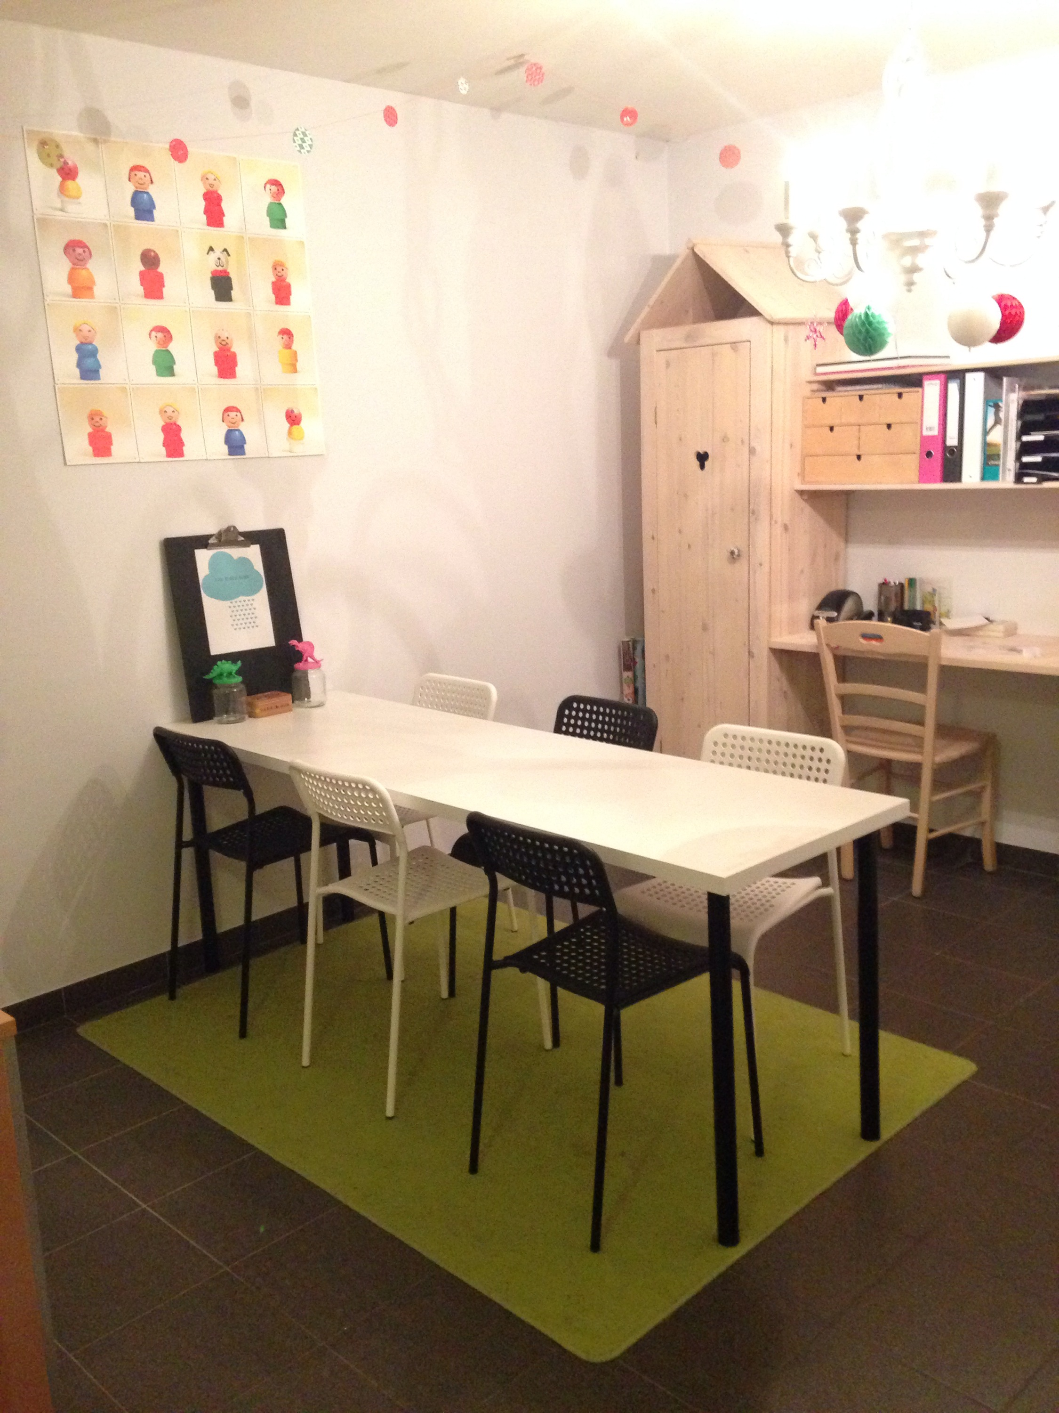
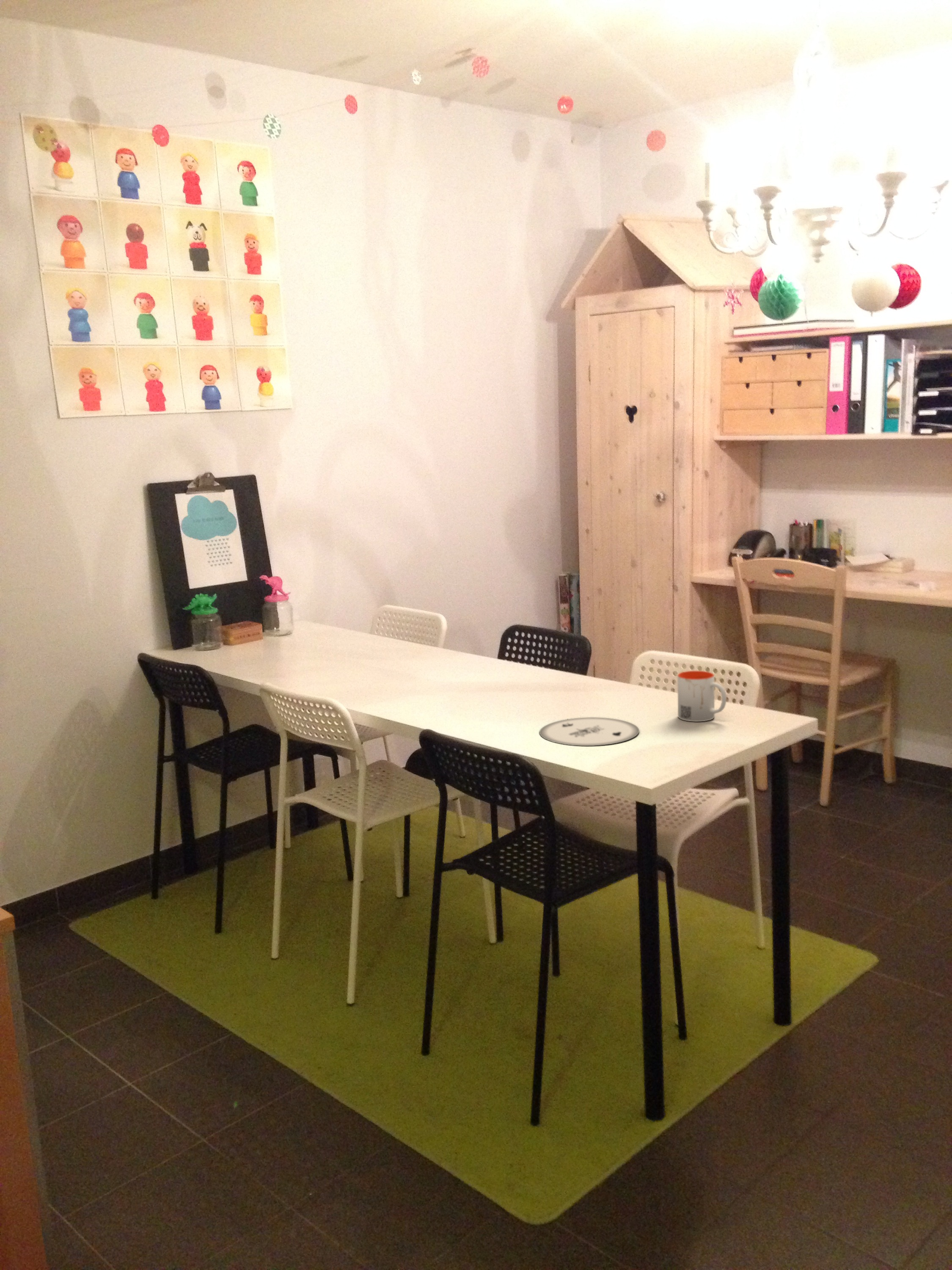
+ plate [539,717,640,746]
+ mug [677,671,727,722]
